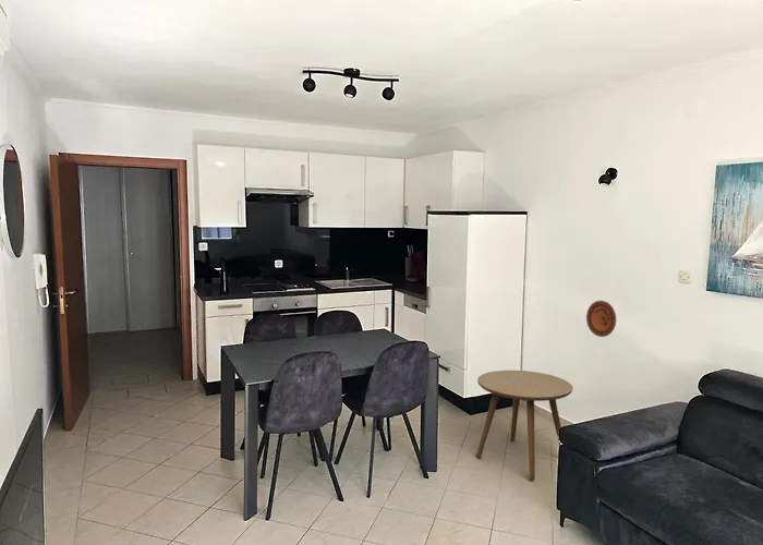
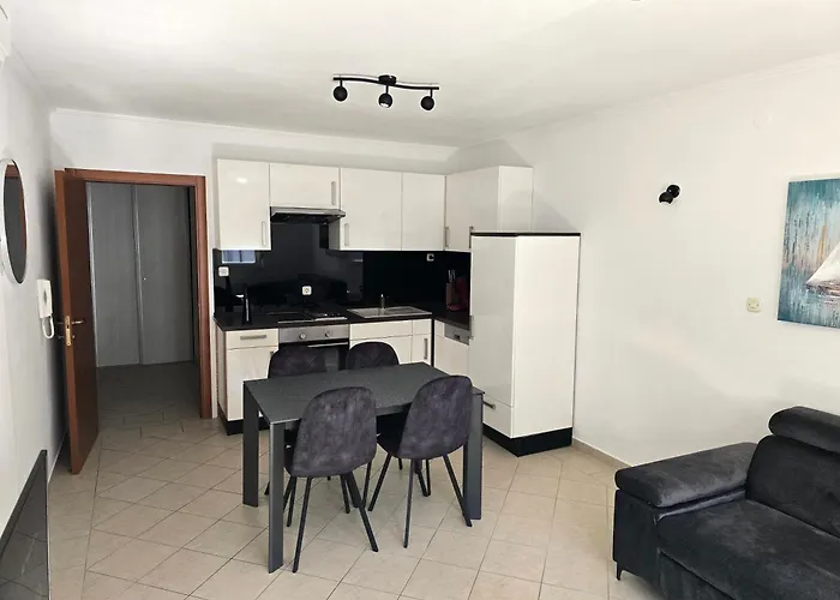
- side table [475,370,573,482]
- decorative plate [585,300,617,338]
